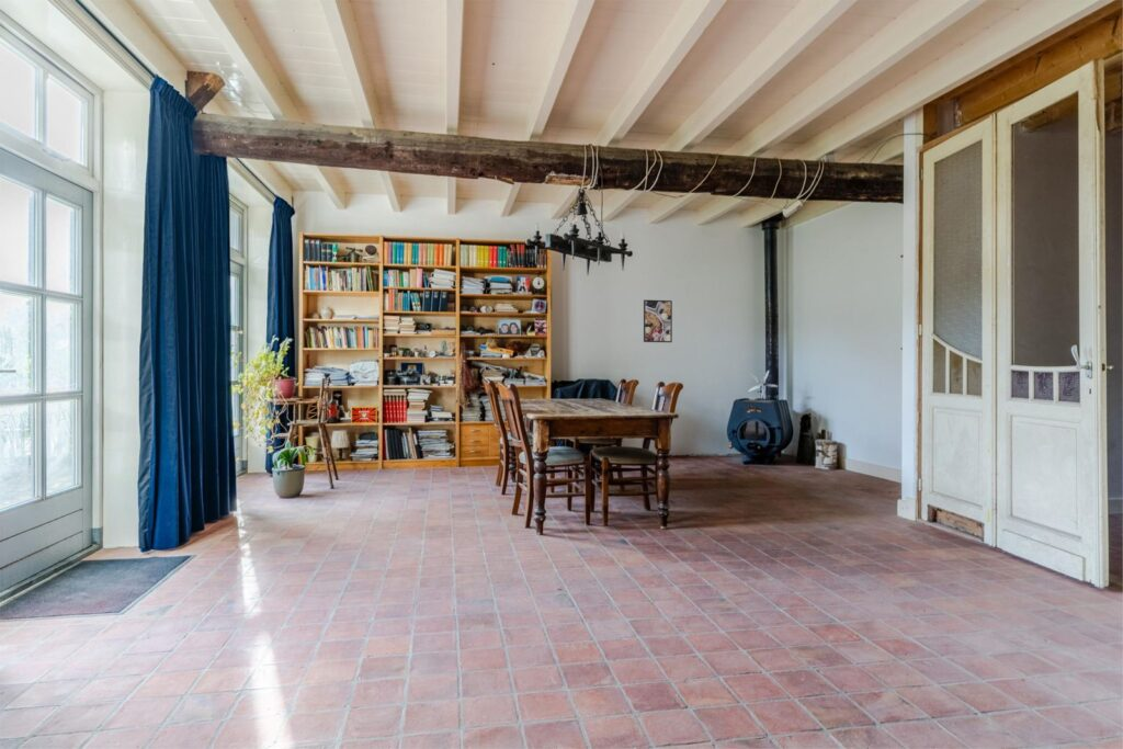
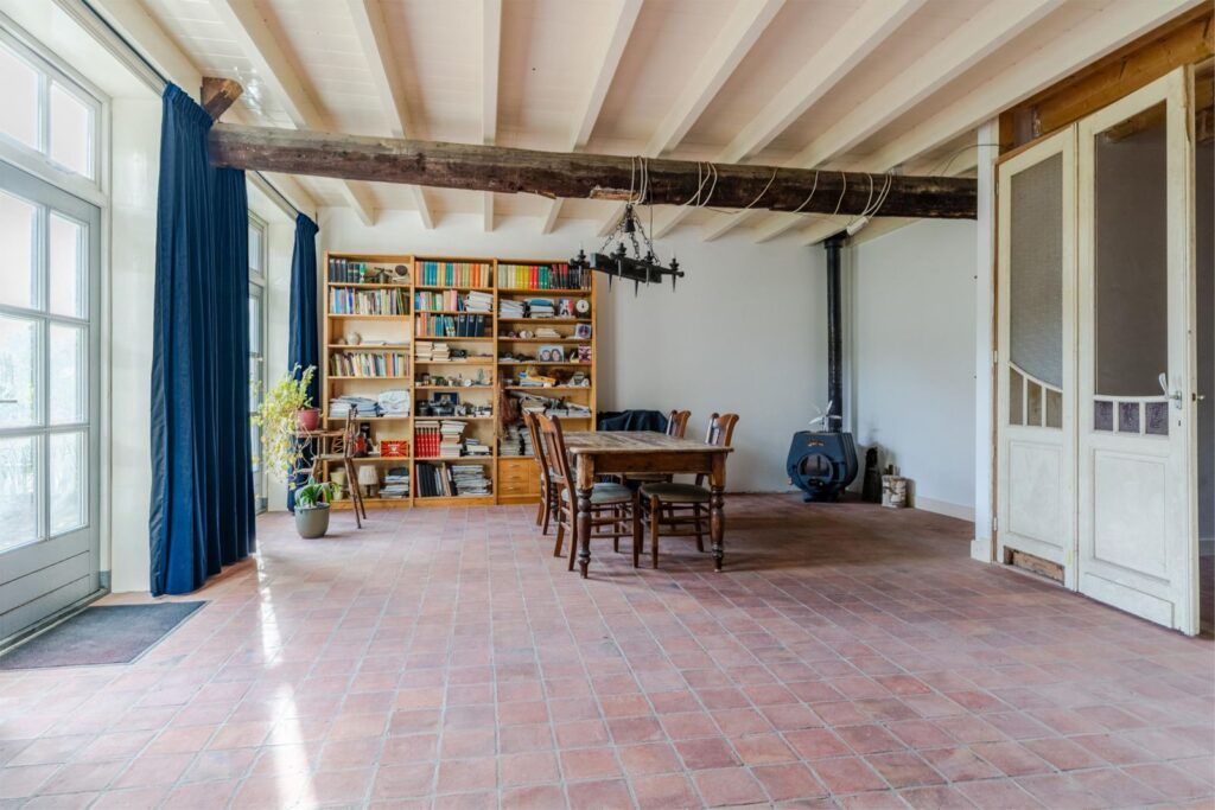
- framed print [643,298,673,343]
